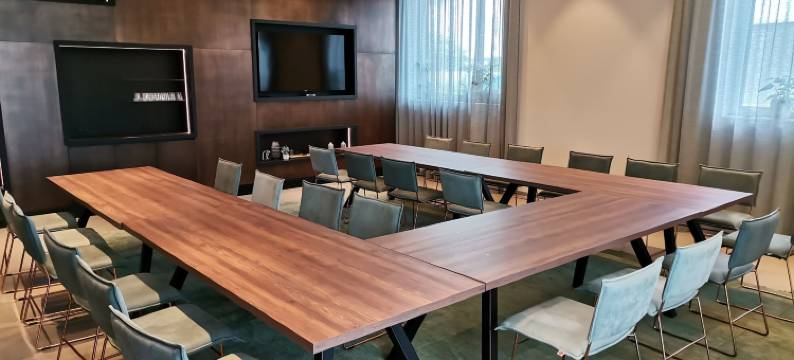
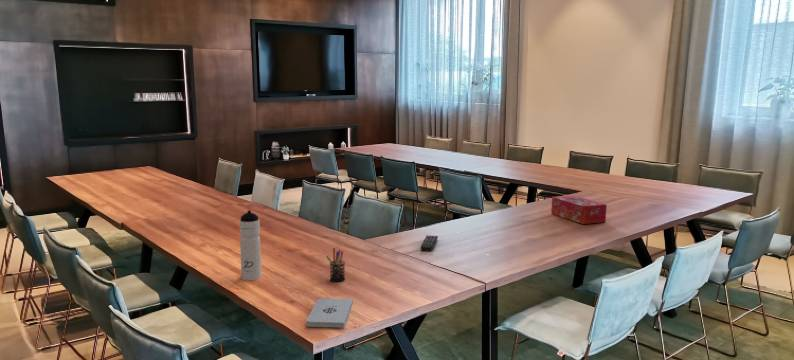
+ remote control [419,234,439,253]
+ pen holder [325,247,346,283]
+ tissue box [550,194,608,225]
+ water bottle [238,209,262,281]
+ notepad [305,298,354,328]
